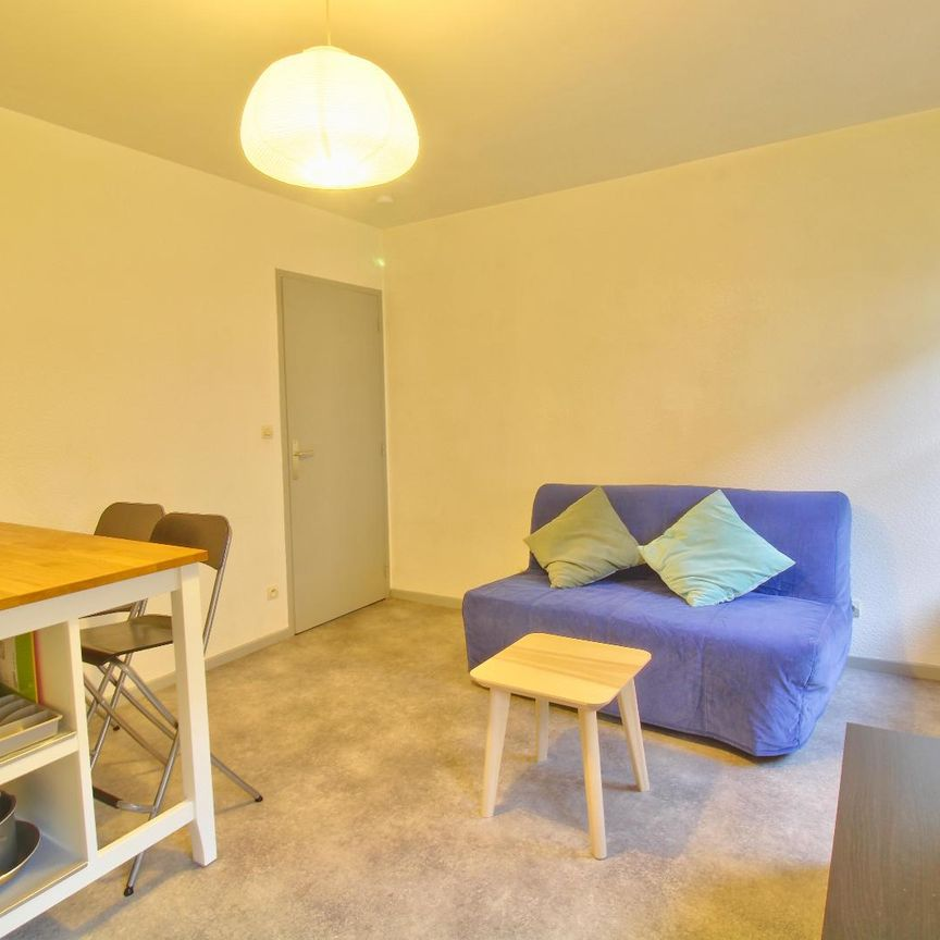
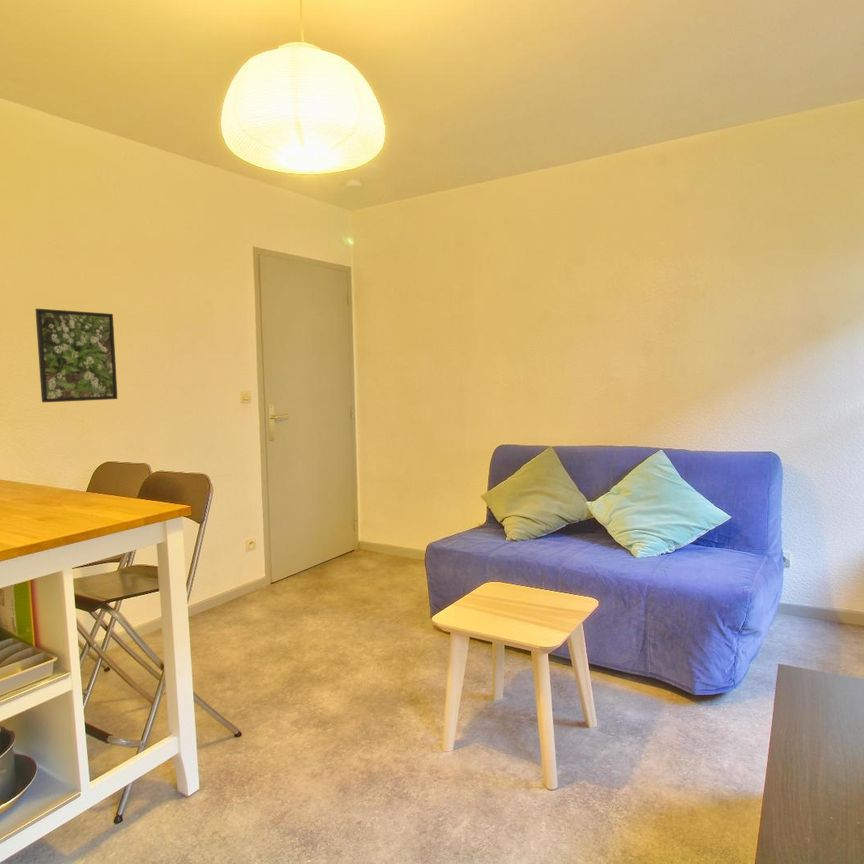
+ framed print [34,308,119,403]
